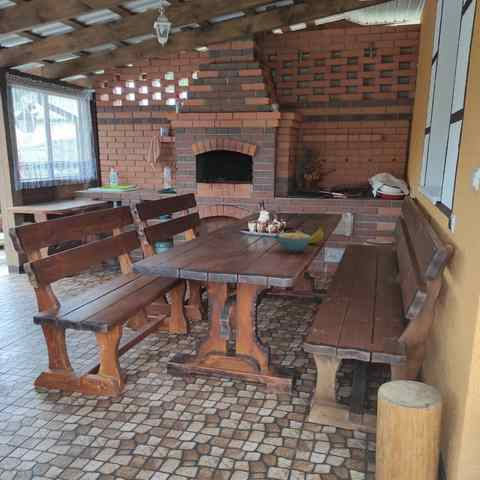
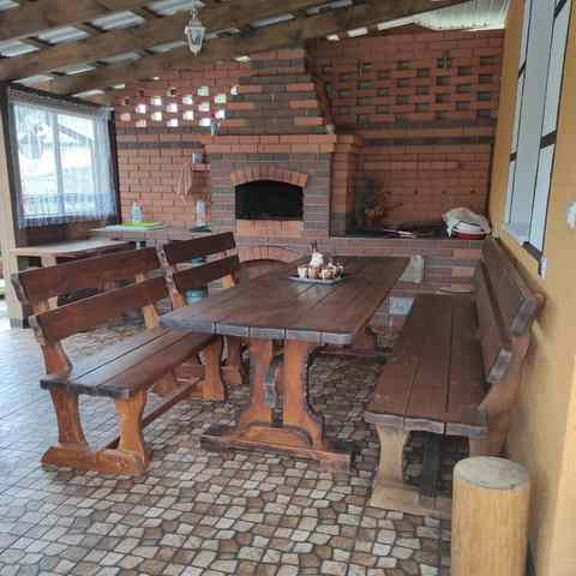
- fruit [294,223,324,244]
- cereal bowl [277,232,311,253]
